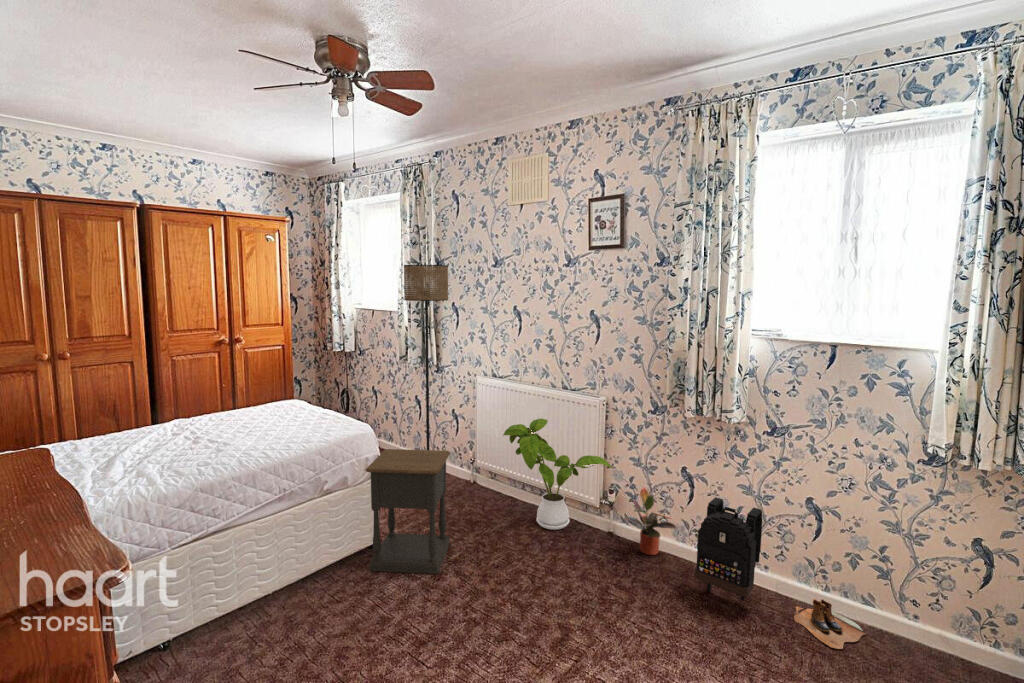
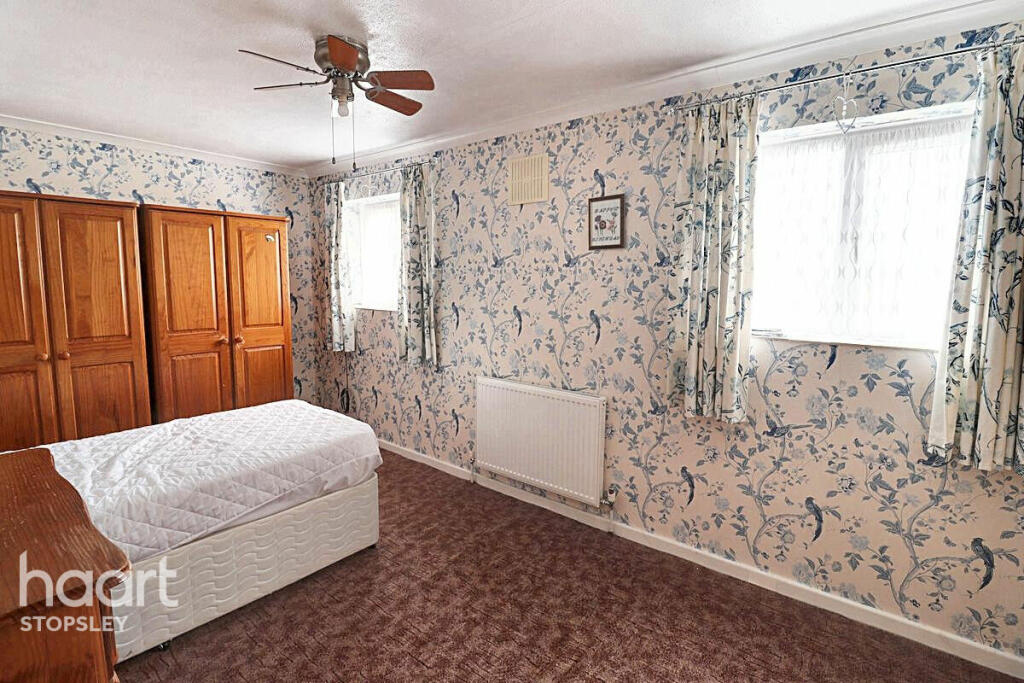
- boots [793,598,867,650]
- floor lamp [403,264,449,450]
- potted plant [624,486,678,556]
- backpack [693,496,763,601]
- house plant [502,417,614,531]
- nightstand [365,448,451,575]
